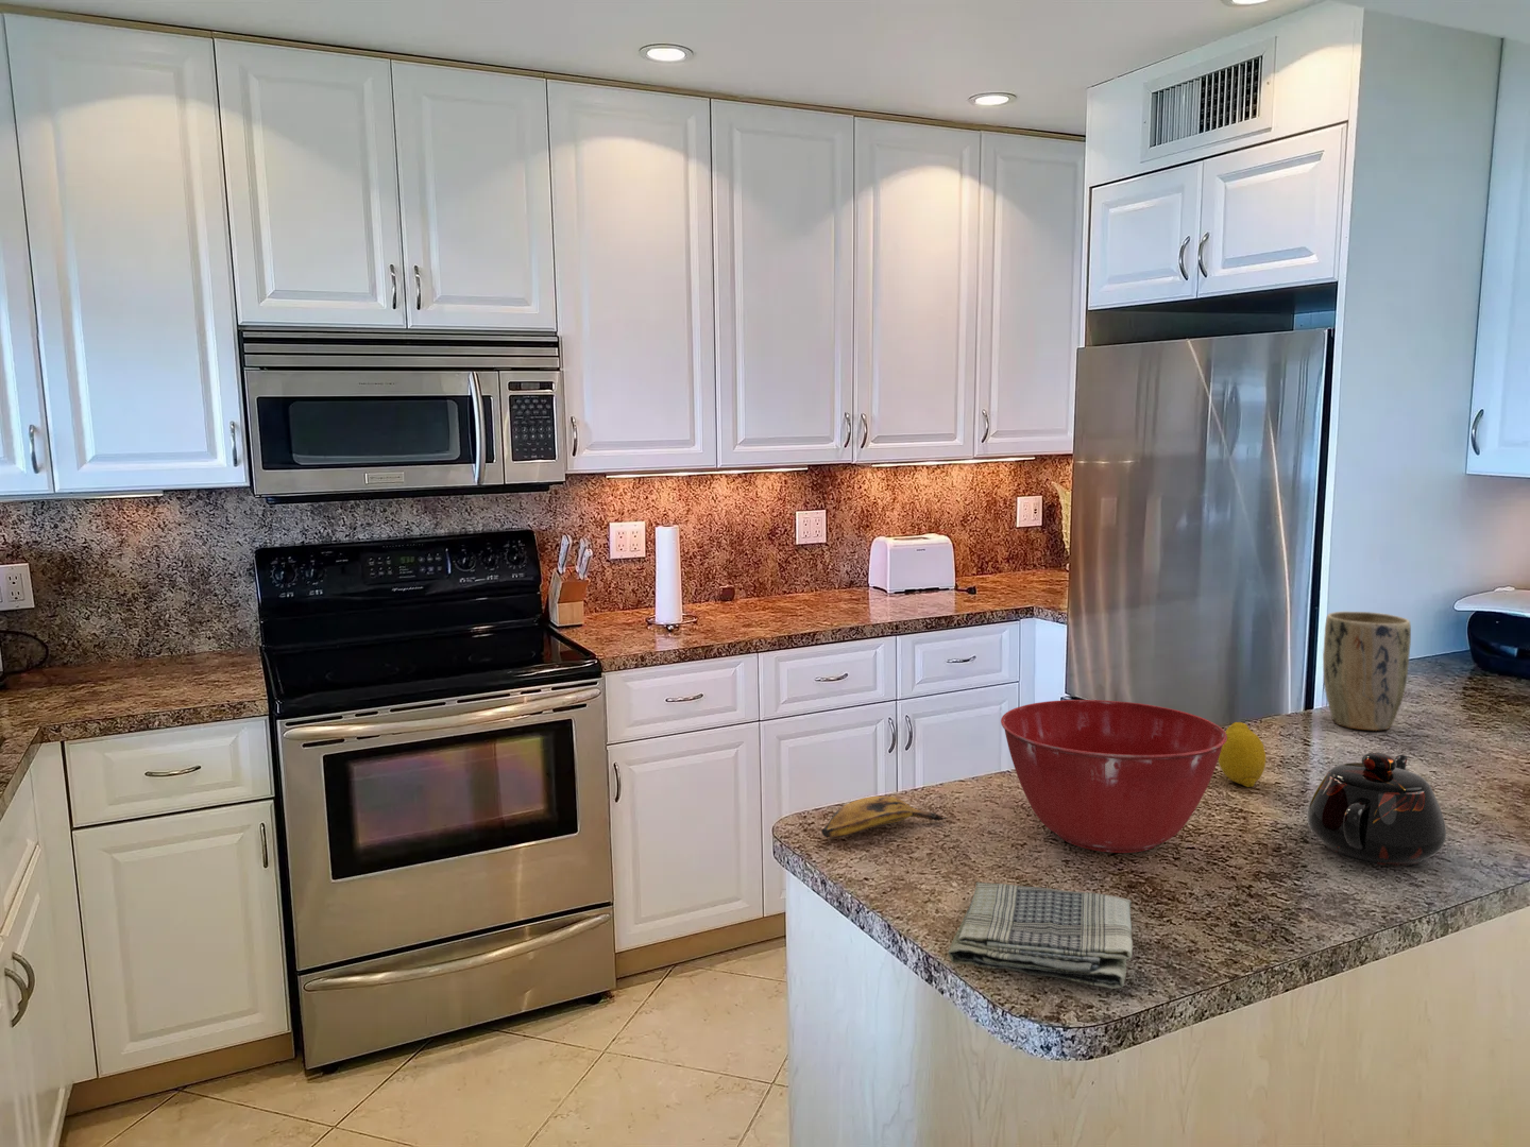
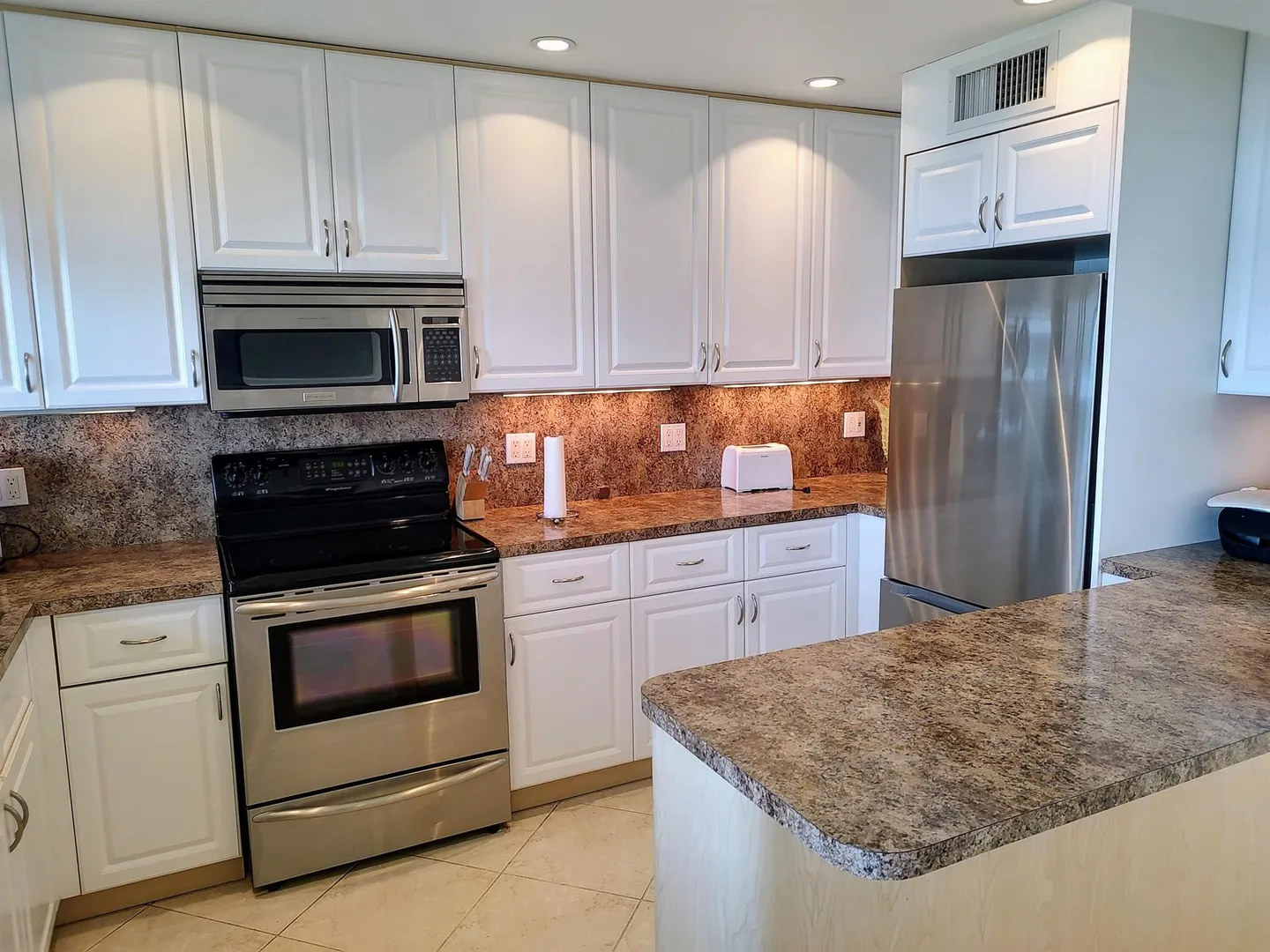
- banana [820,795,947,837]
- teapot [1306,752,1447,866]
- dish towel [947,882,1134,990]
- fruit [1218,722,1266,788]
- plant pot [1322,611,1412,731]
- mixing bowl [1000,699,1228,854]
